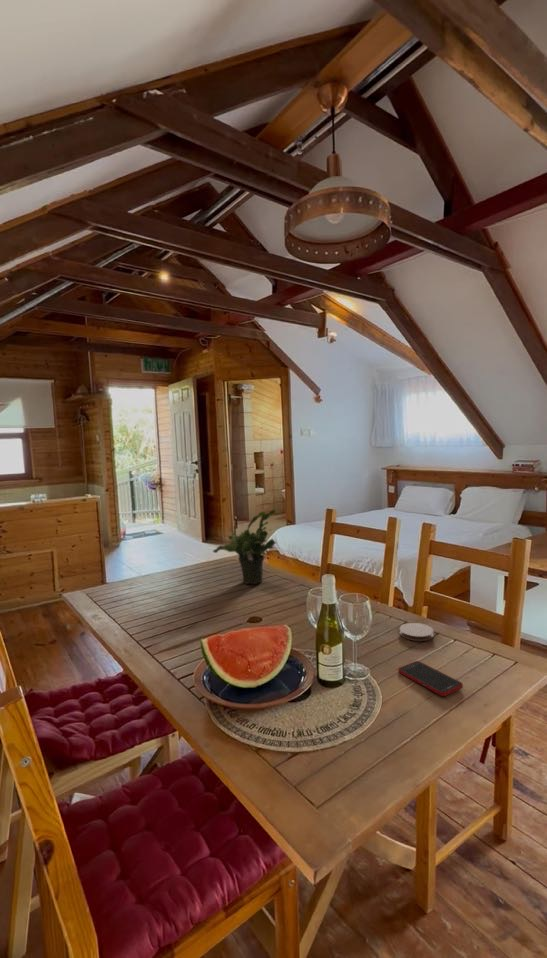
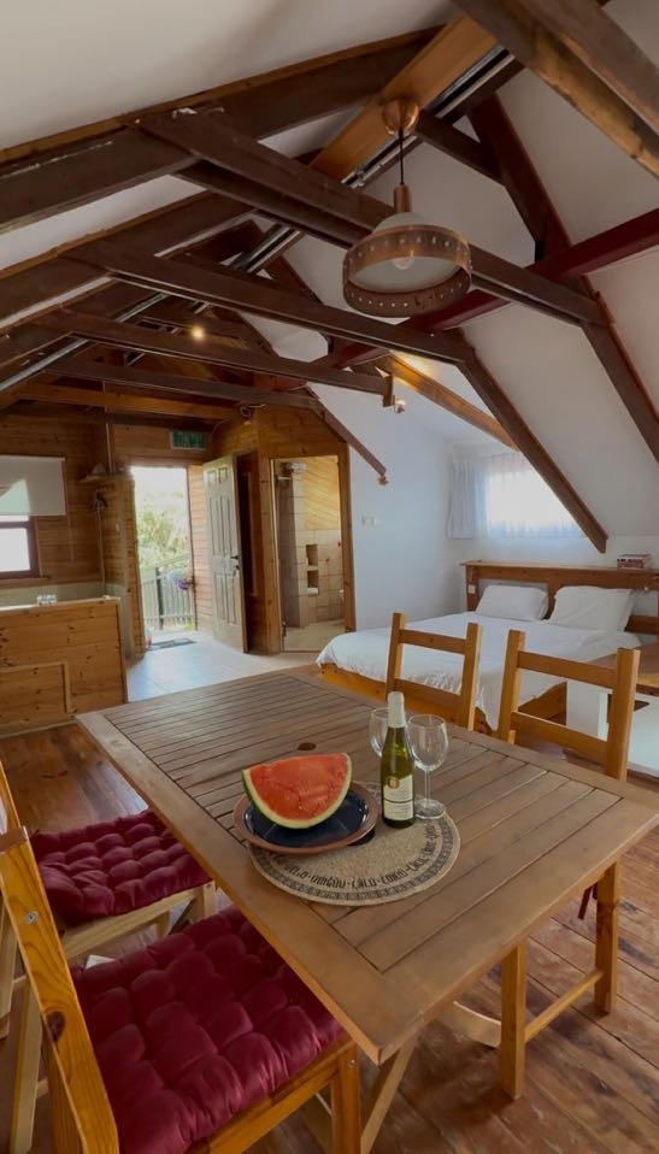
- cell phone [397,660,464,697]
- potted plant [212,508,277,585]
- coaster [399,622,435,642]
